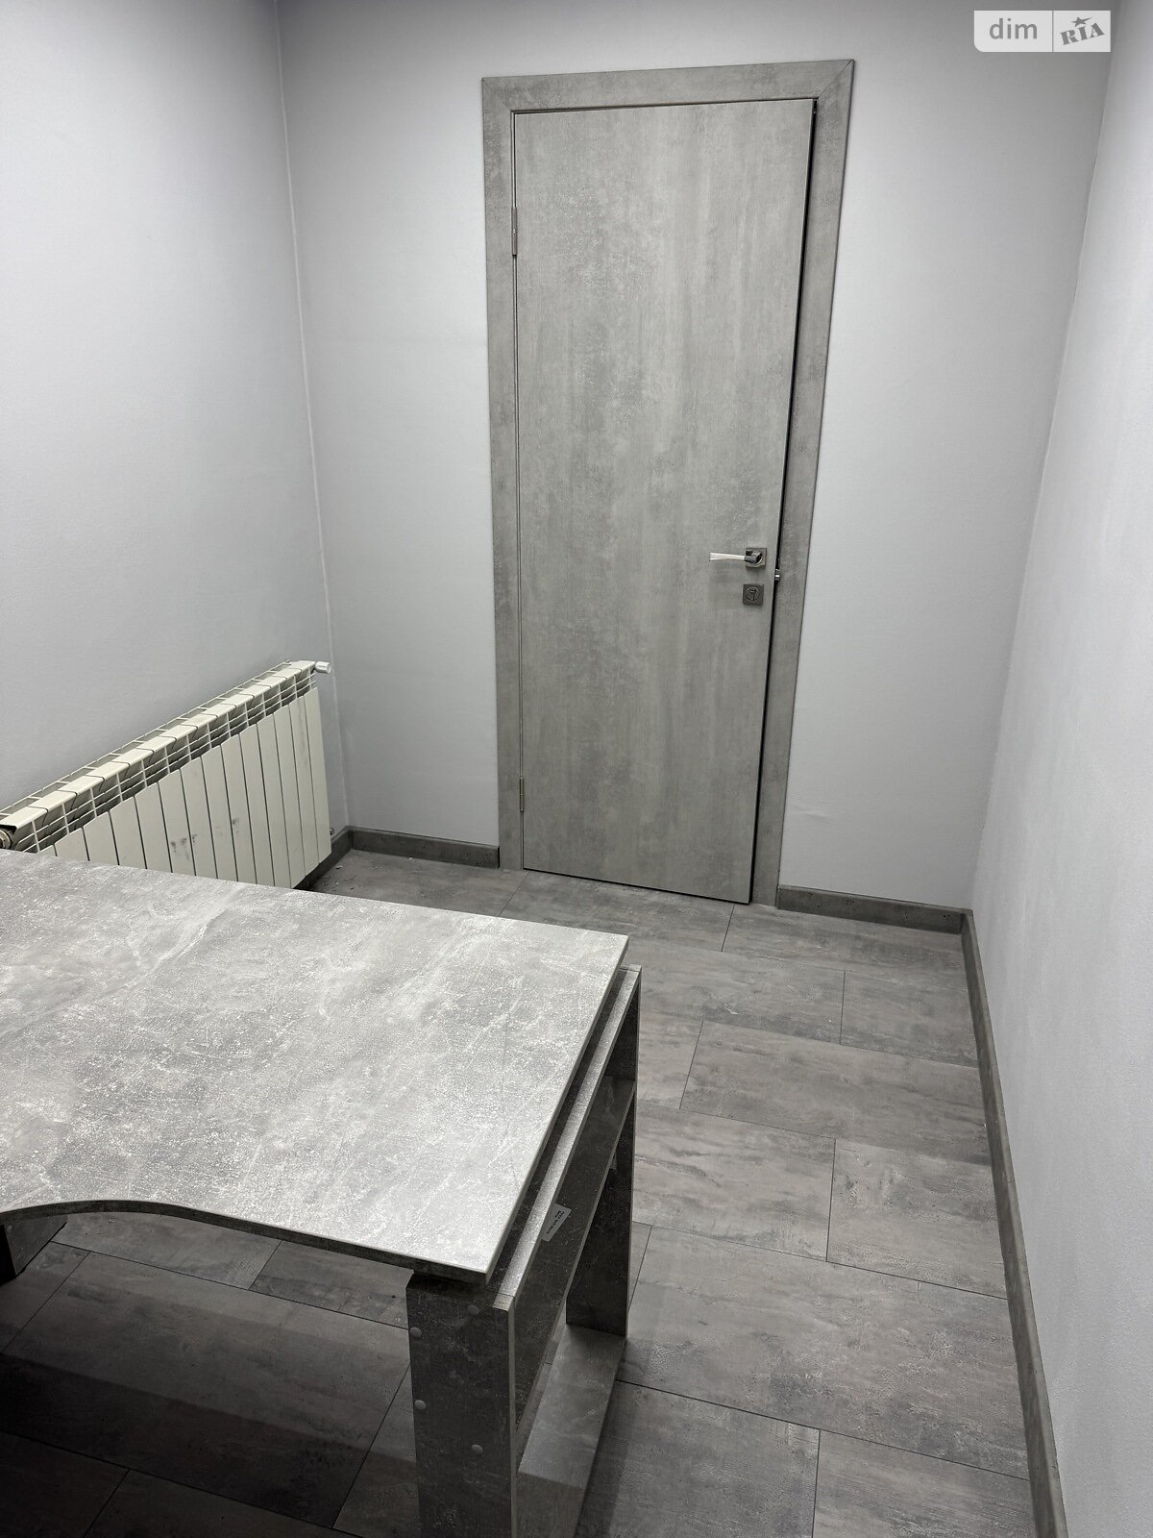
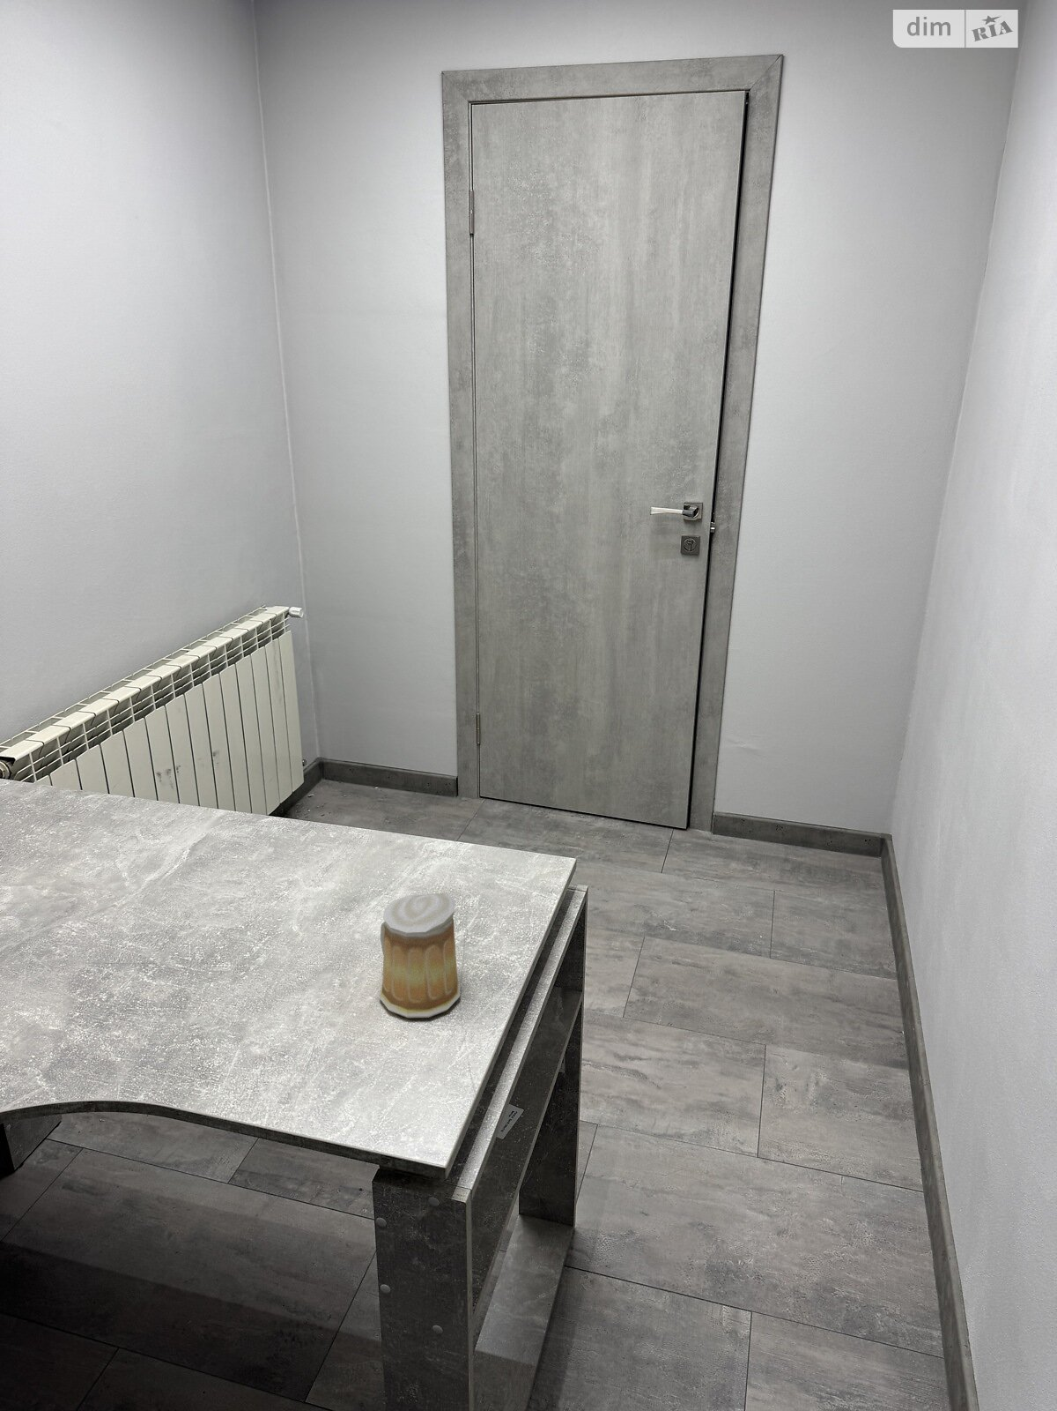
+ mug [379,891,462,1019]
